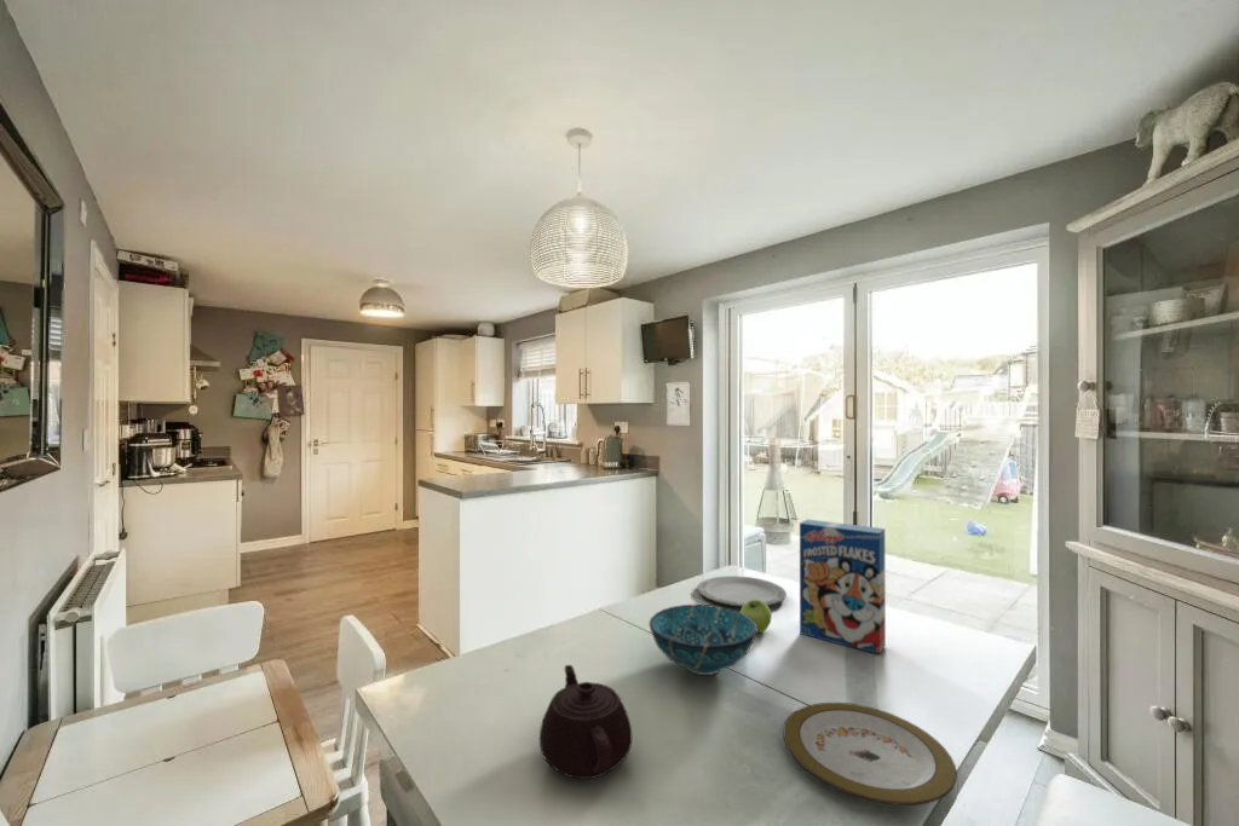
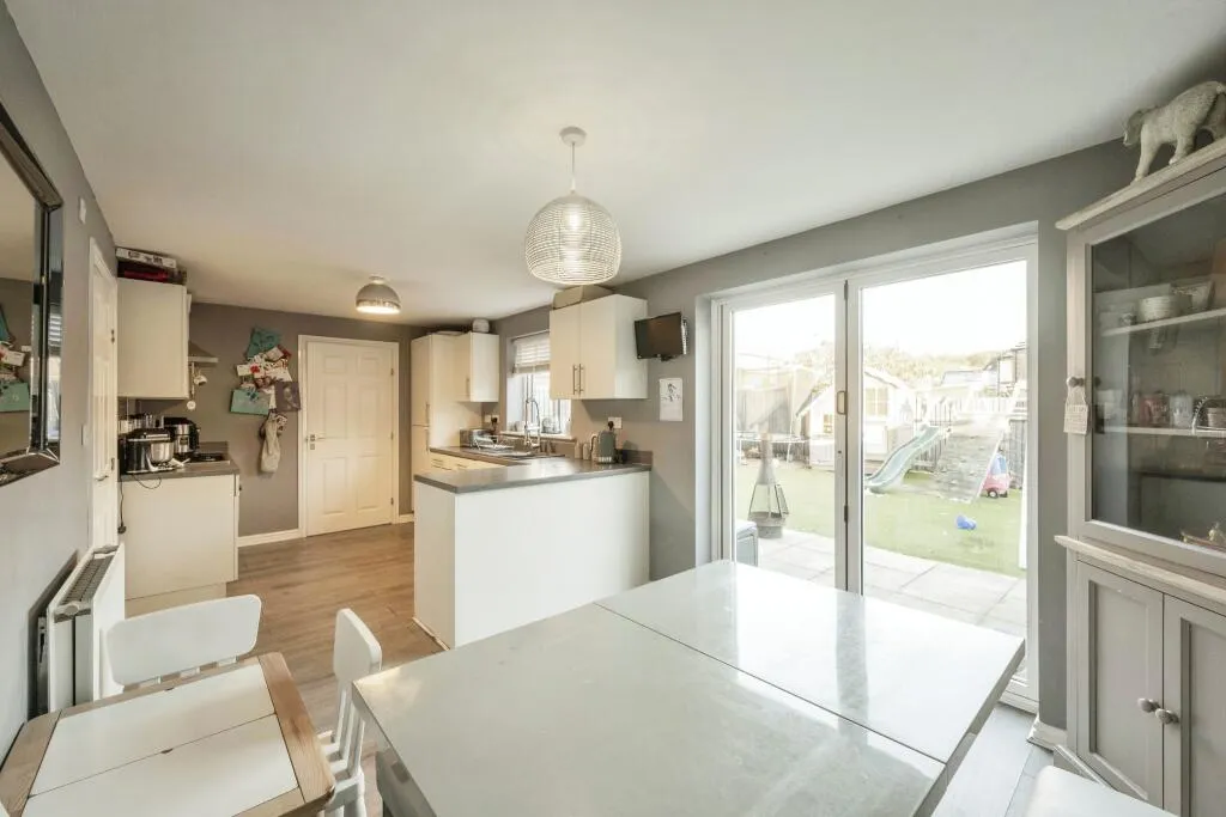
- plate [697,574,788,607]
- plate [783,701,958,807]
- decorative bowl [647,603,759,676]
- fruit [739,600,773,634]
- teapot [538,664,633,780]
- cereal box [799,518,887,655]
